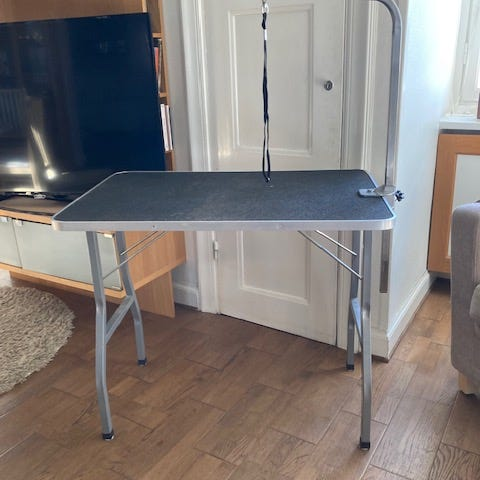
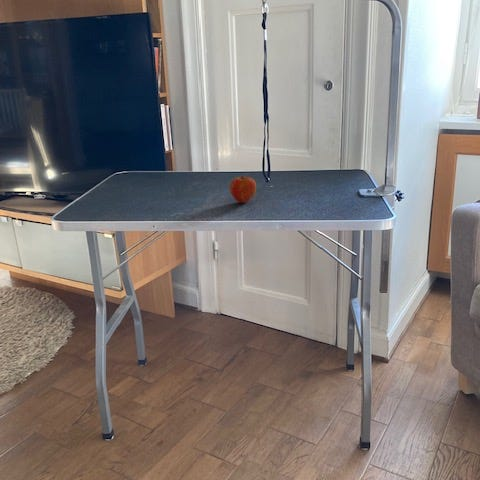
+ apple [229,175,257,204]
